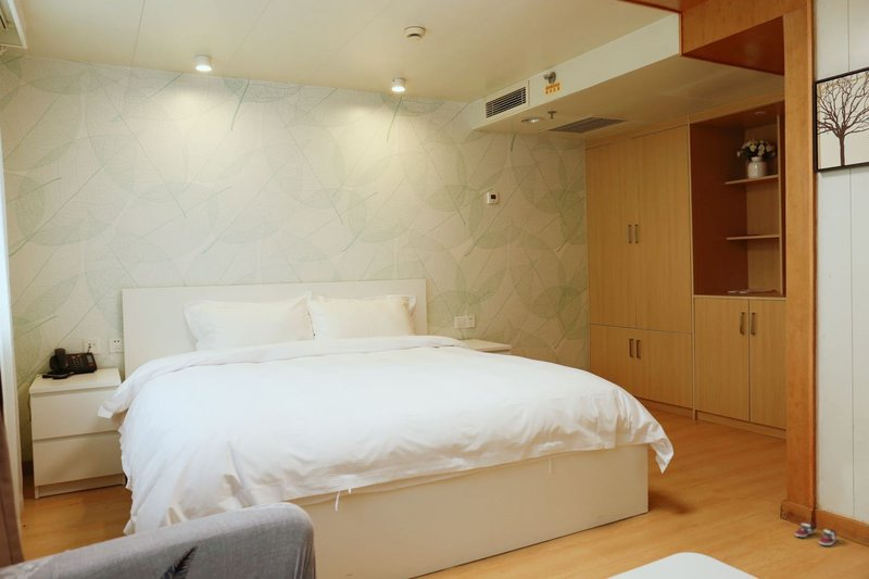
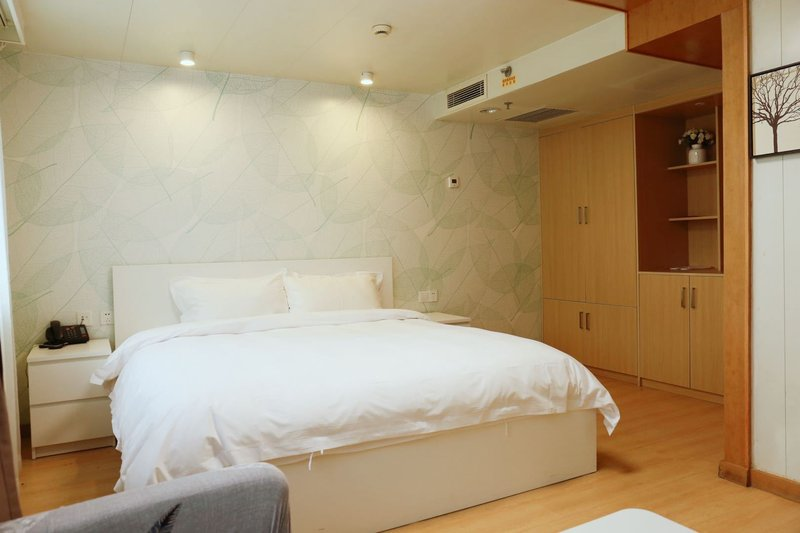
- sneaker [794,521,837,546]
